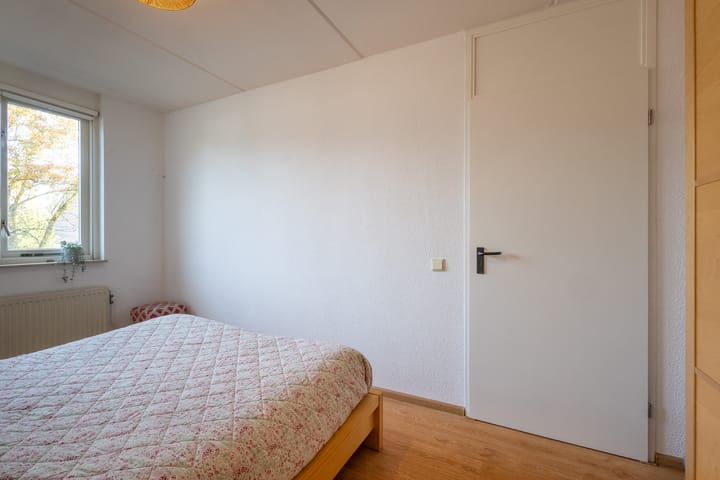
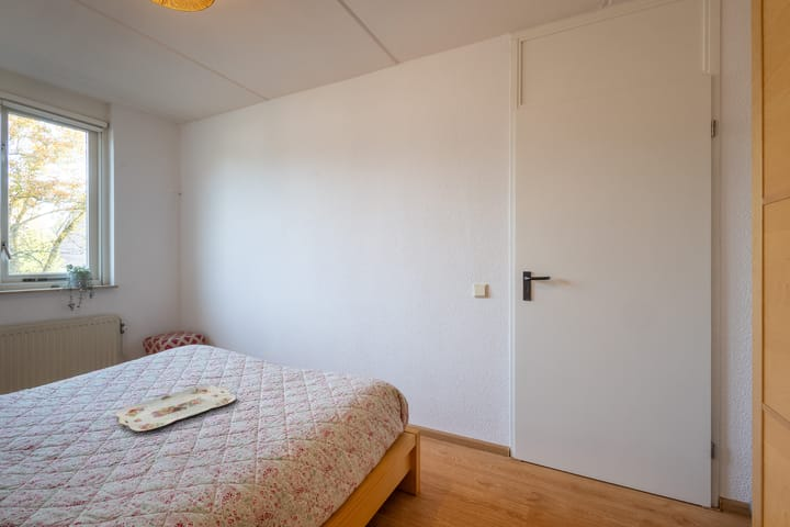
+ serving tray [114,384,237,433]
